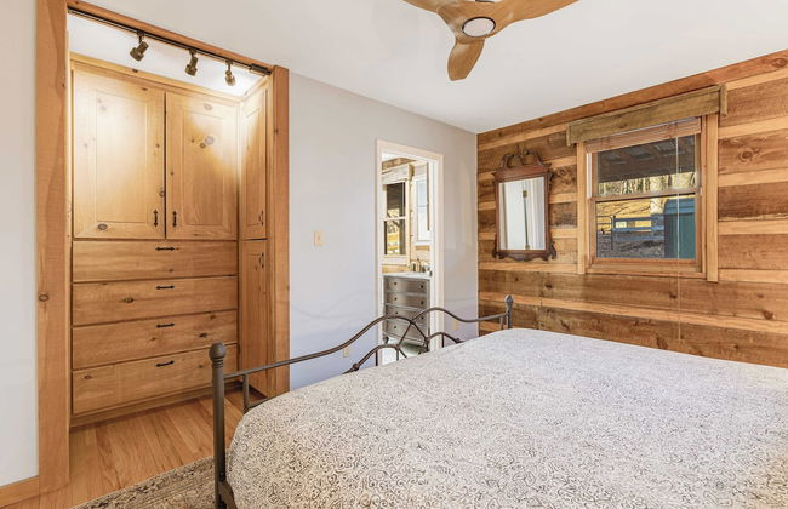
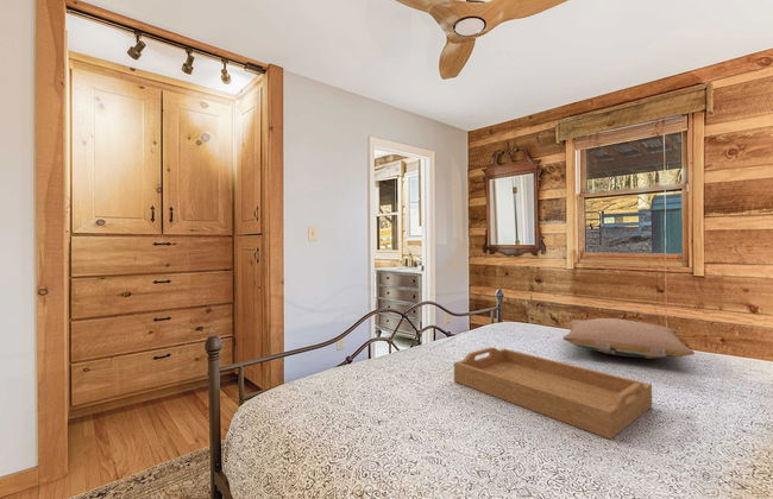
+ serving tray [453,346,653,440]
+ pillow [563,317,696,360]
